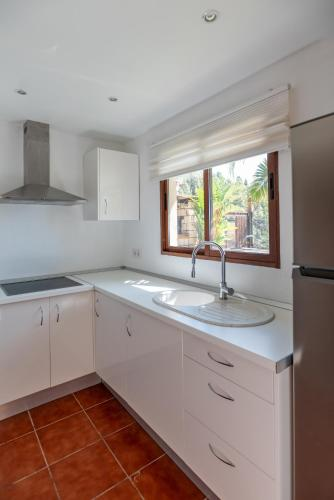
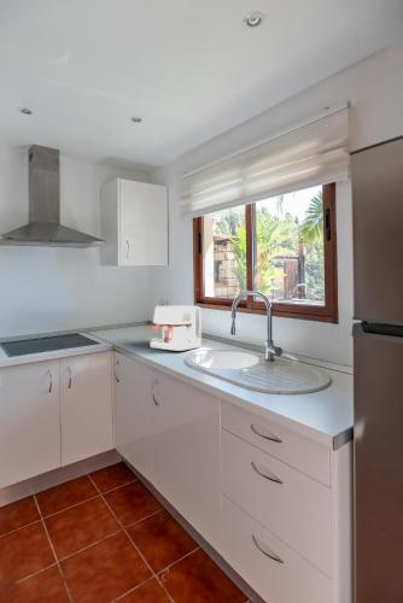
+ coffee maker [150,305,202,352]
